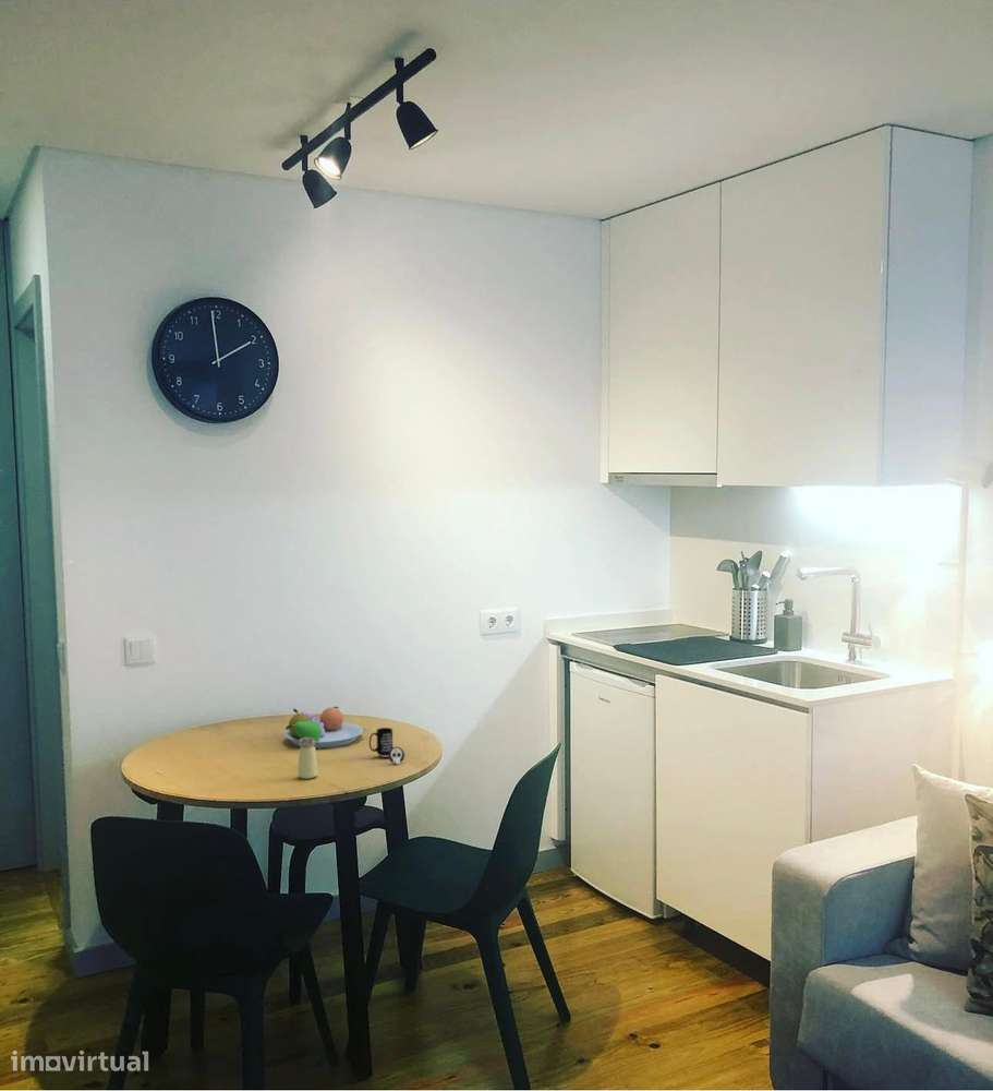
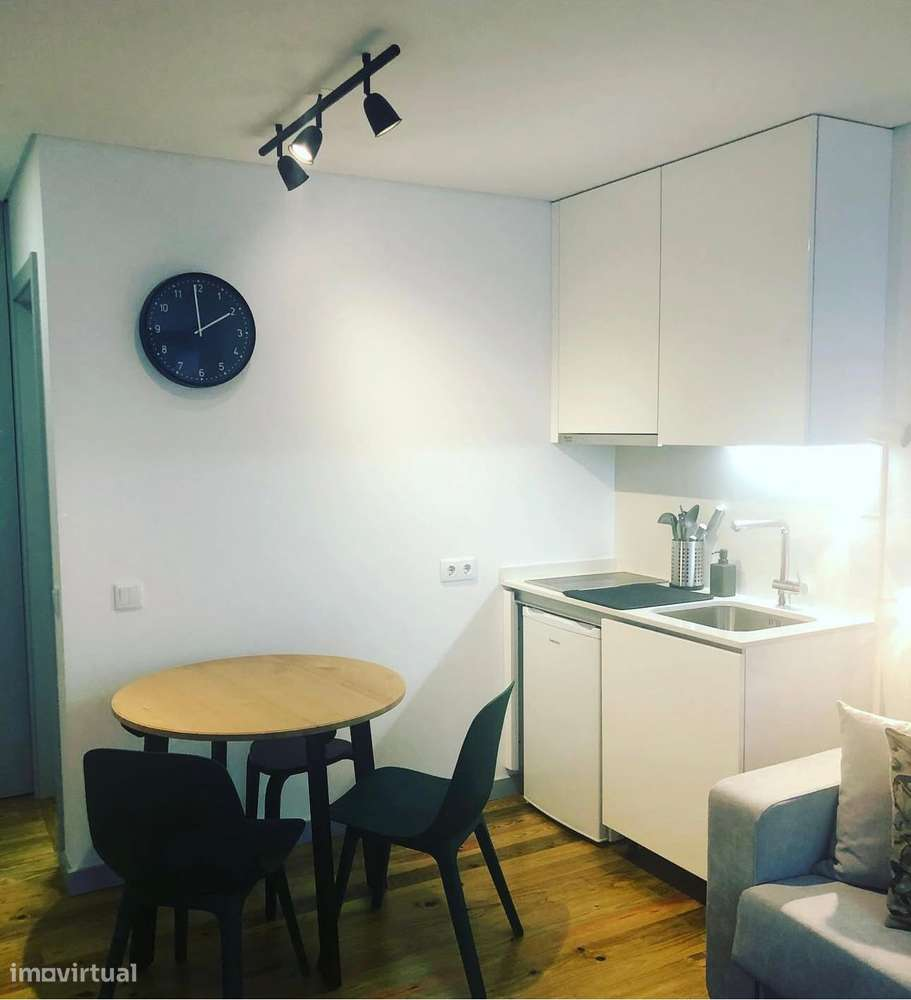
- mug [368,727,405,765]
- saltshaker [296,738,319,780]
- fruit bowl [283,706,364,750]
